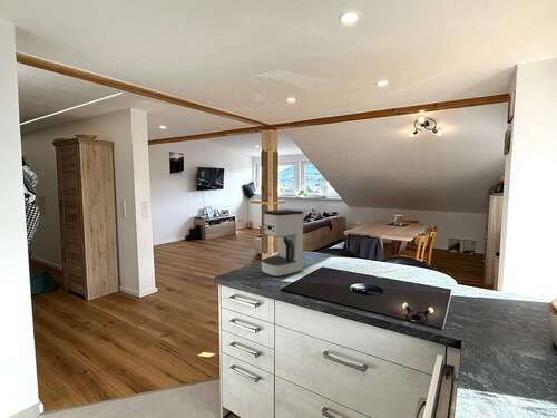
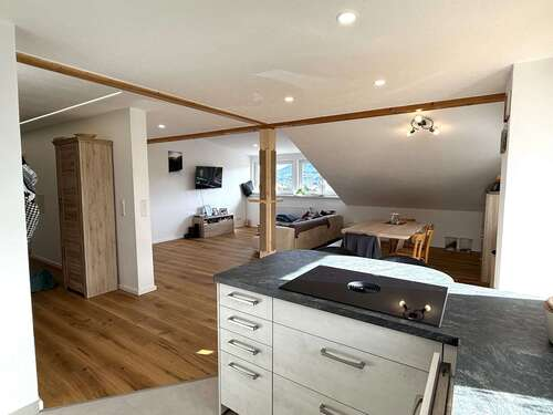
- coffee maker [261,208,304,278]
